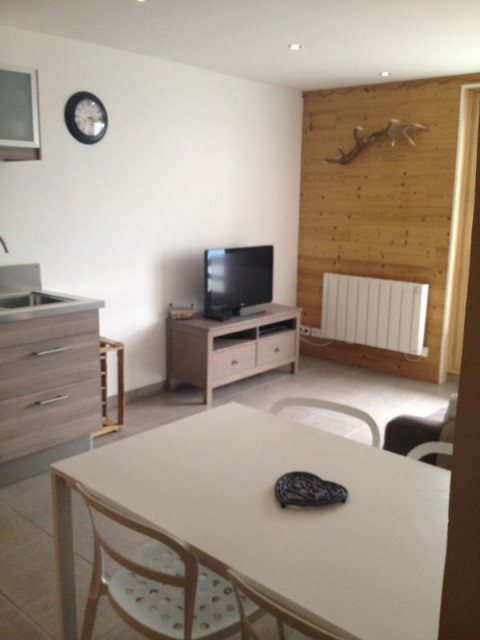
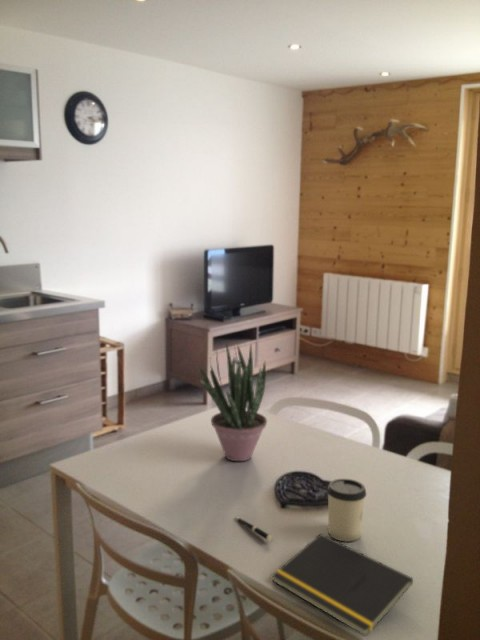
+ pen [234,516,273,542]
+ cup [326,478,367,542]
+ notepad [271,533,414,637]
+ potted plant [199,342,268,462]
